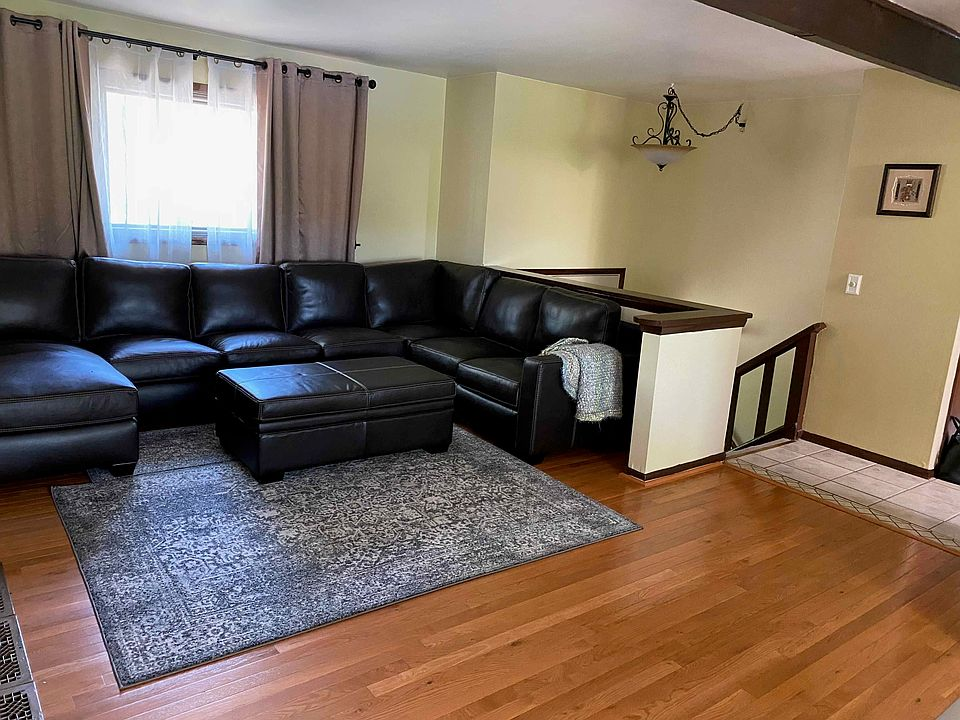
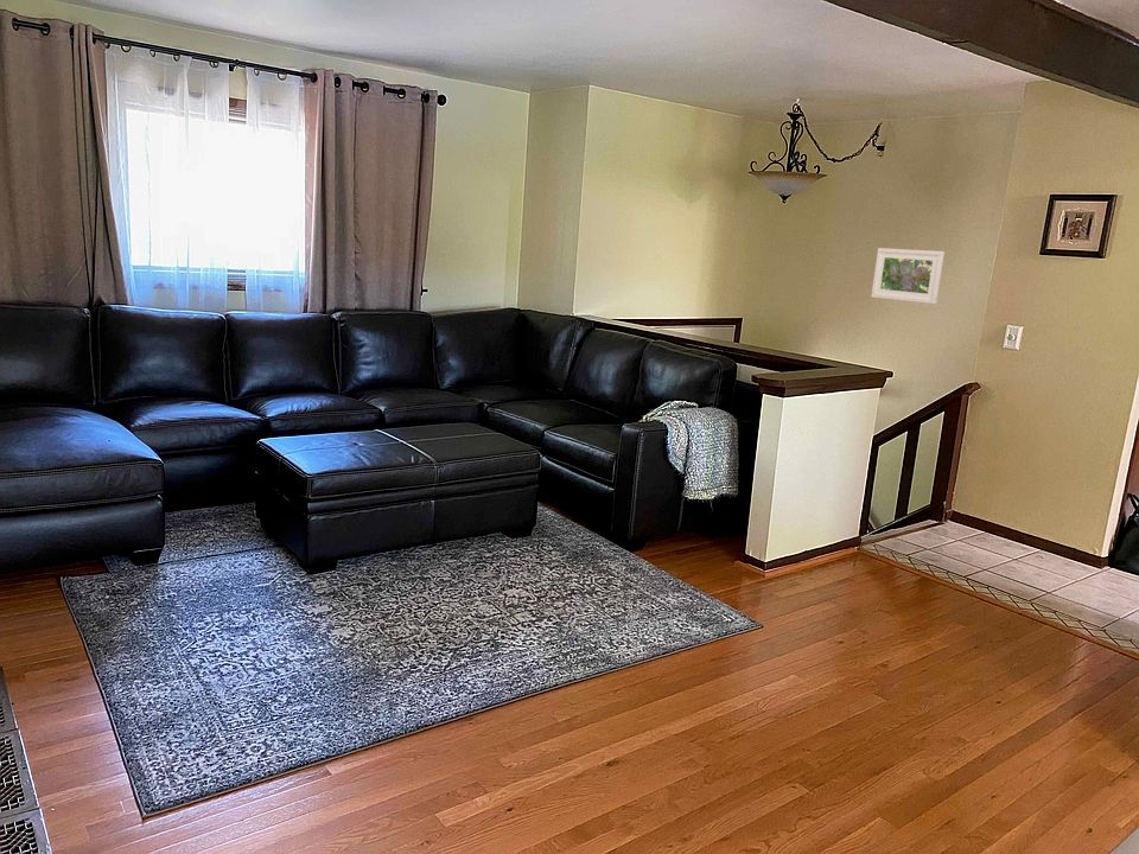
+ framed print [870,247,946,305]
